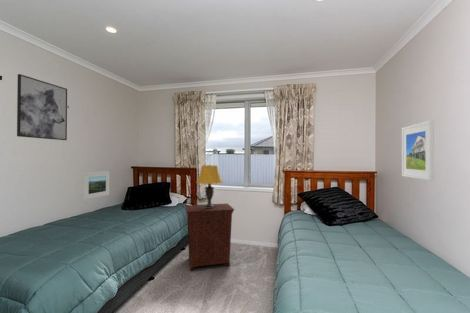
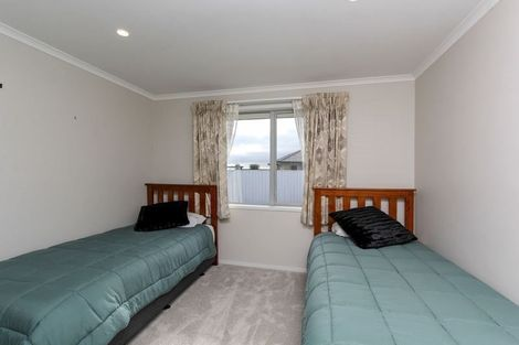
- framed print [401,119,435,182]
- table lamp [195,164,224,208]
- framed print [82,170,111,201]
- wall art [16,73,68,141]
- nightstand [184,202,235,272]
